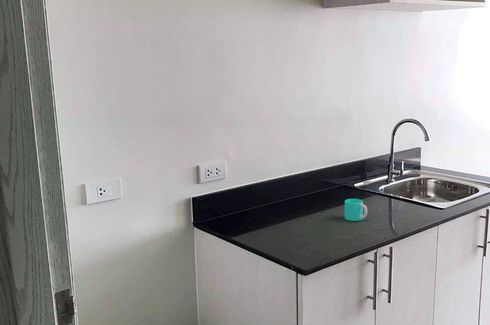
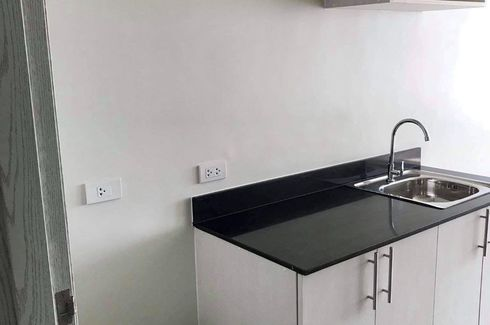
- cup [344,198,368,222]
